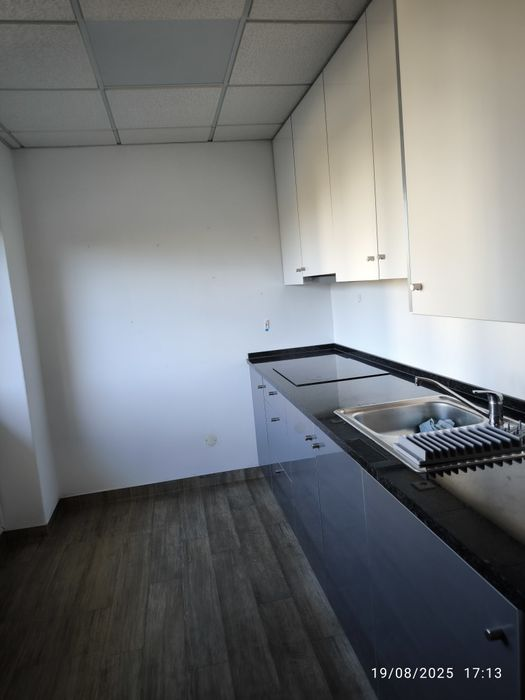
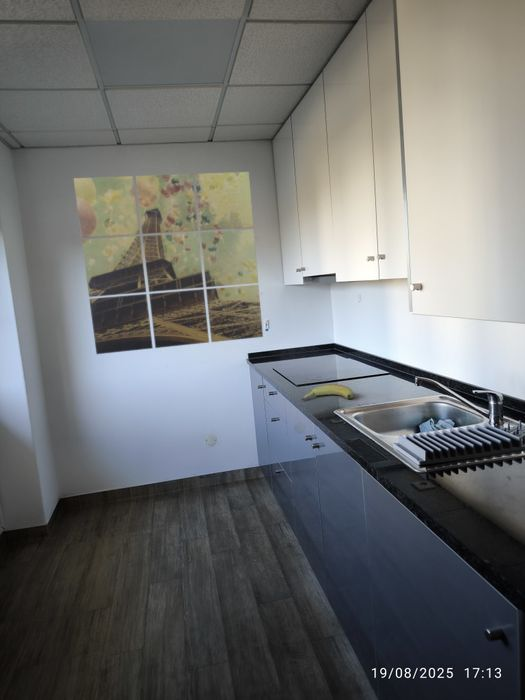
+ wall art [73,171,264,355]
+ banana [301,383,354,401]
